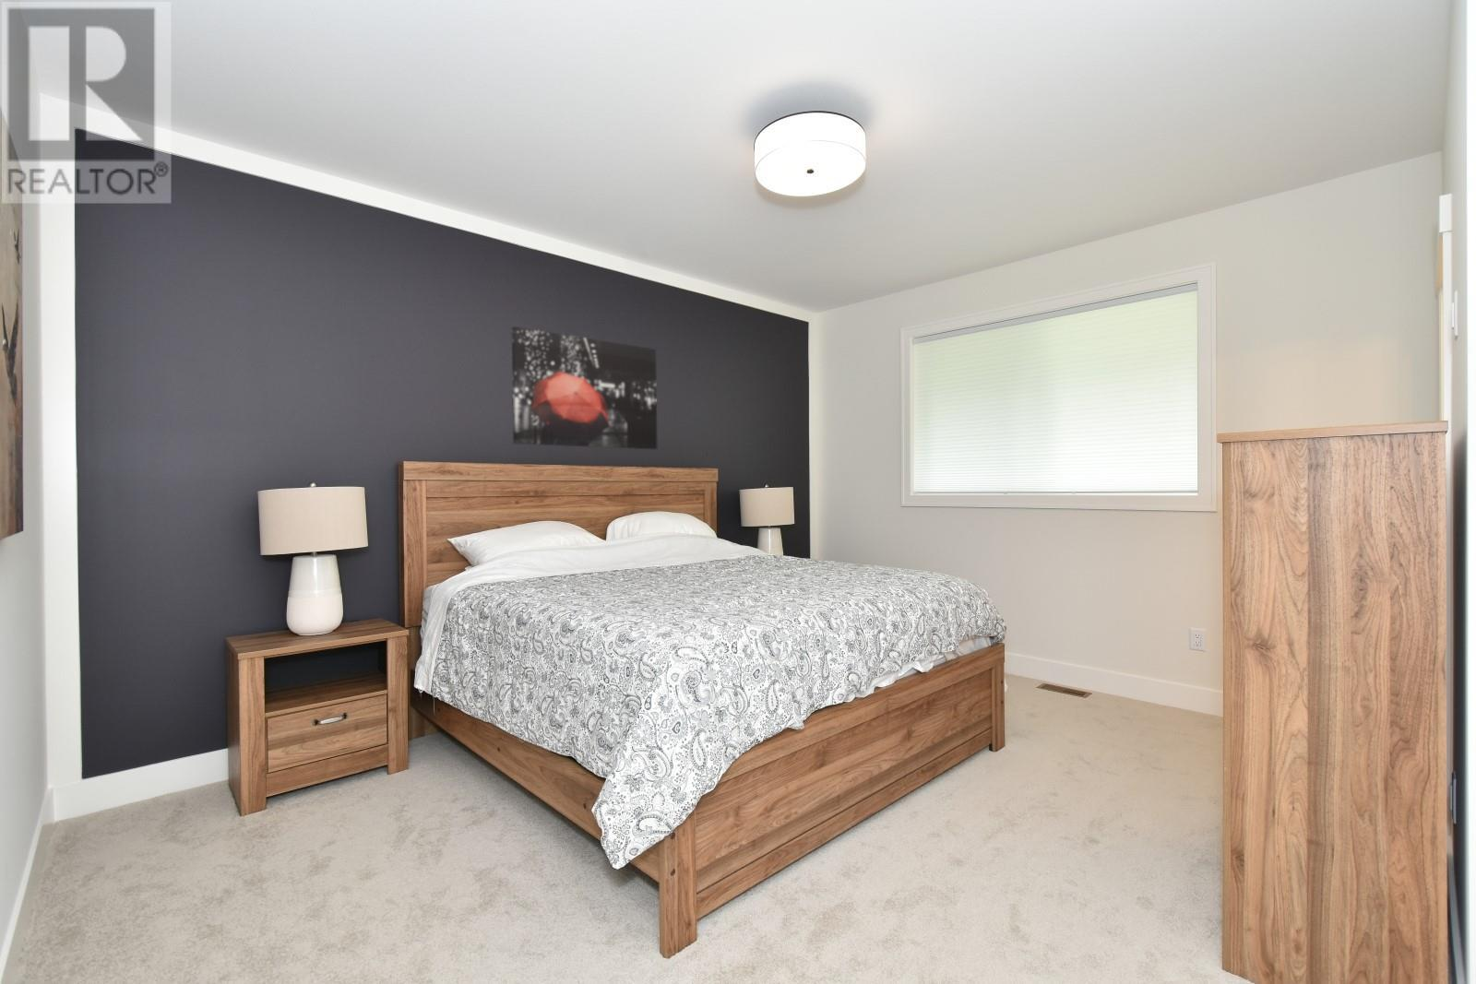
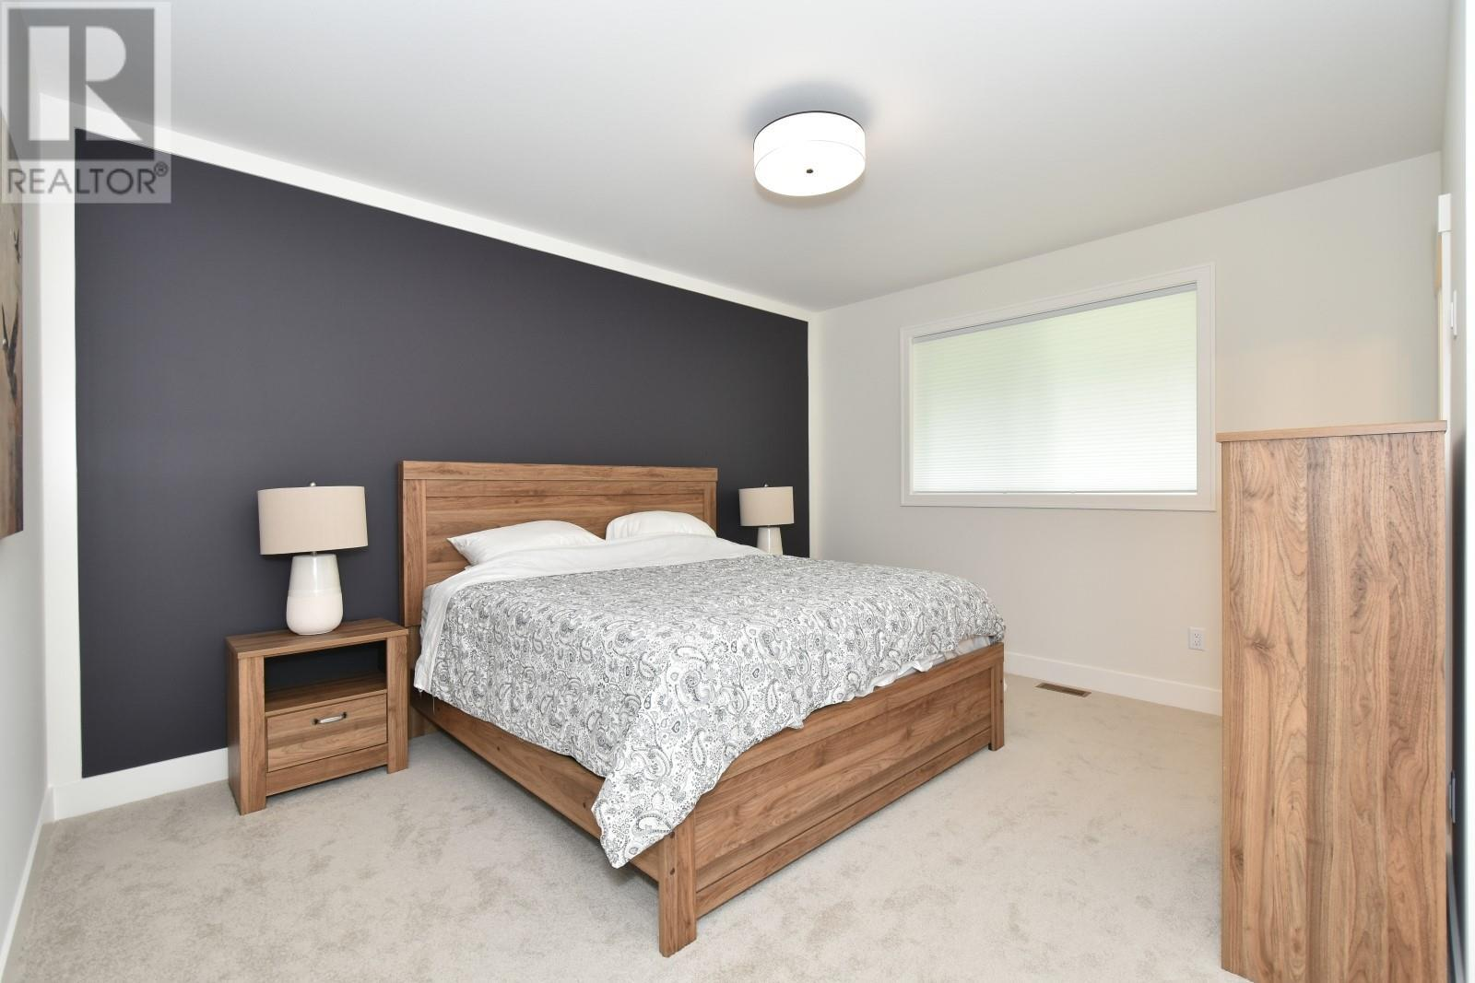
- wall art [511,325,658,450]
